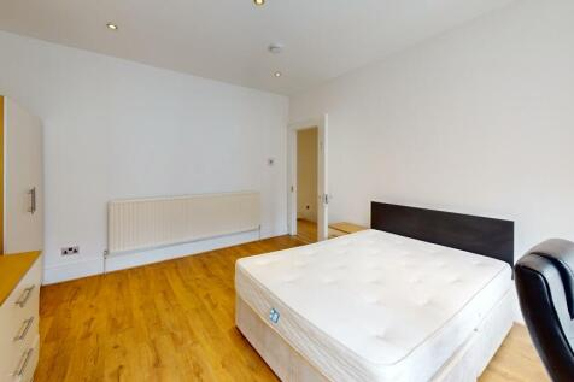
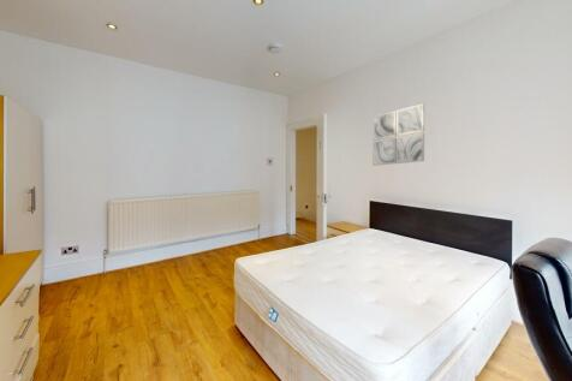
+ wall art [371,102,425,167]
